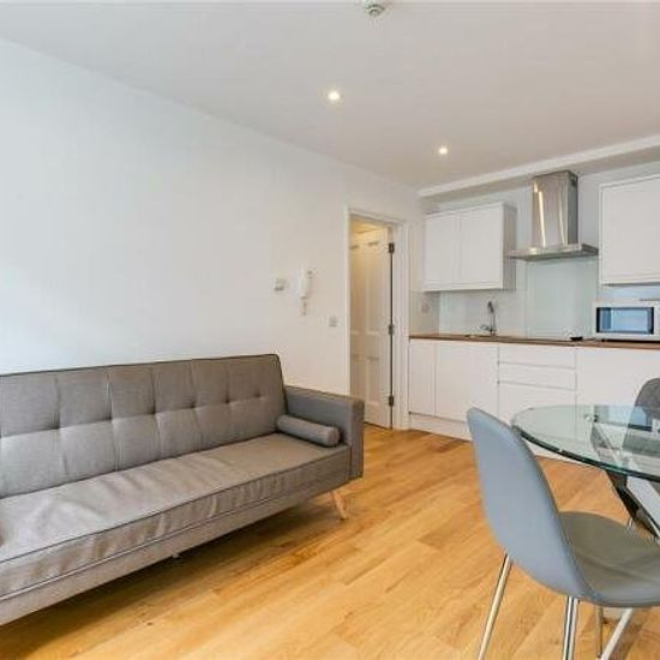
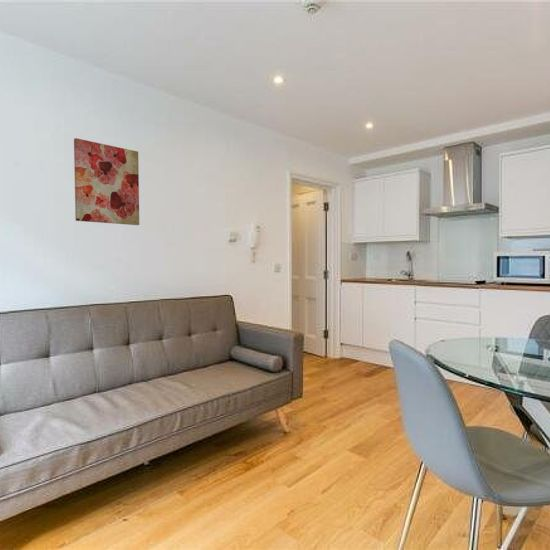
+ wall art [73,137,140,226]
